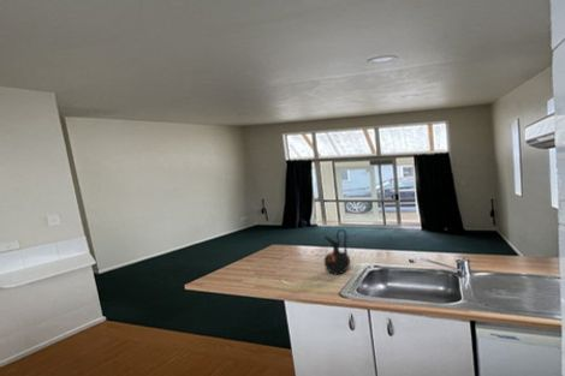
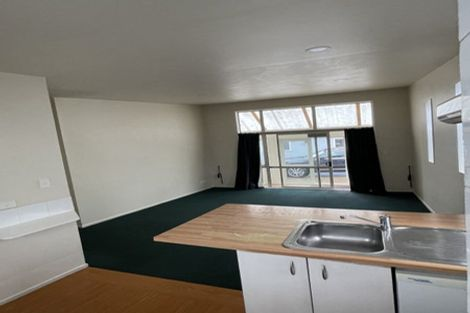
- ceramic jug [323,228,351,275]
